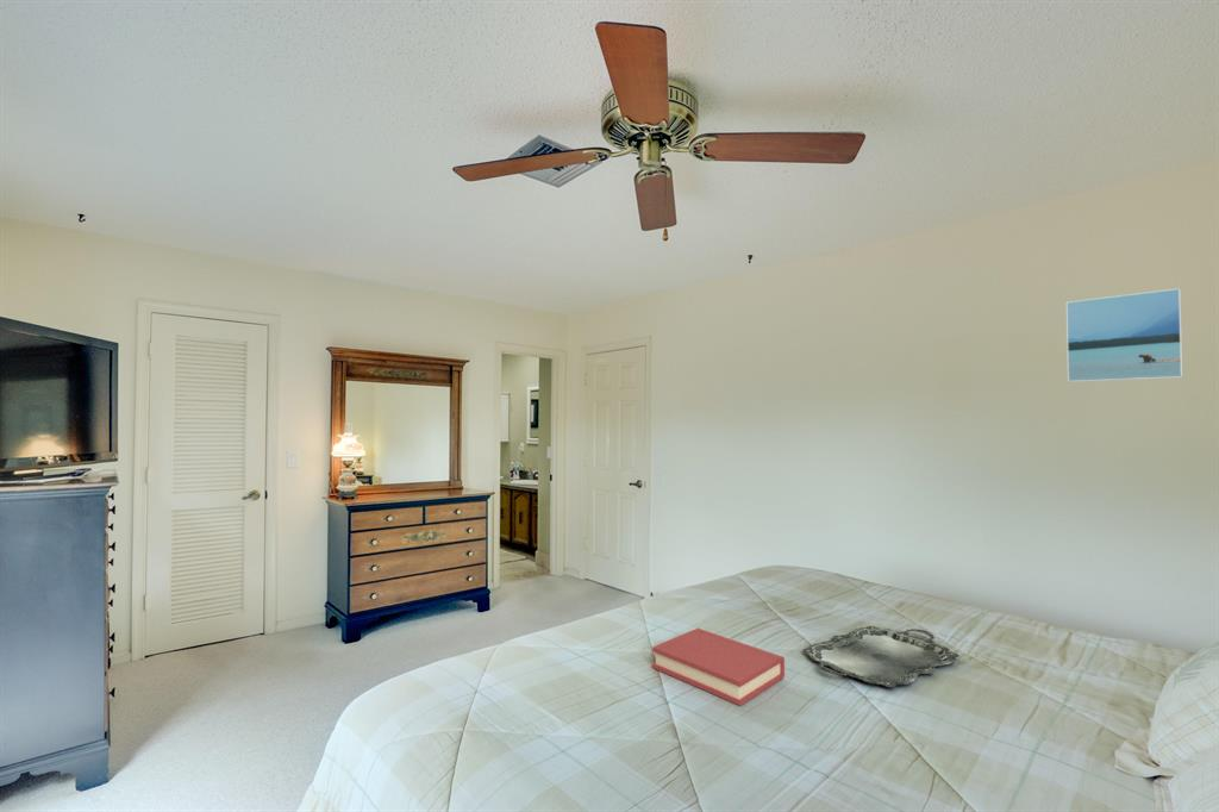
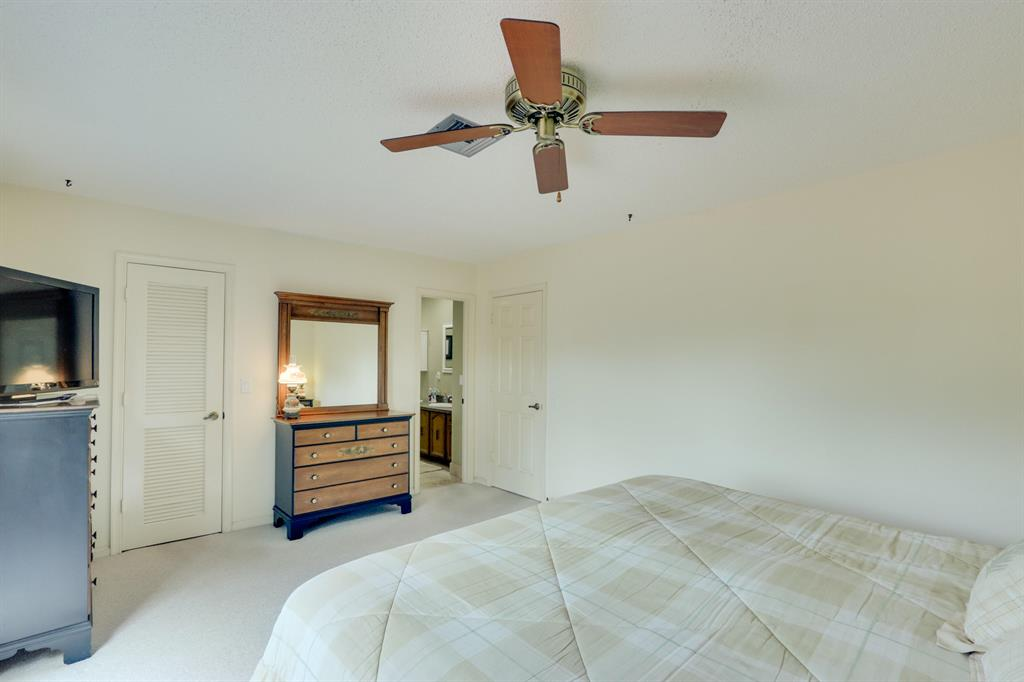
- serving tray [801,625,961,689]
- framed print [1065,287,1184,383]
- hardback book [651,627,786,707]
